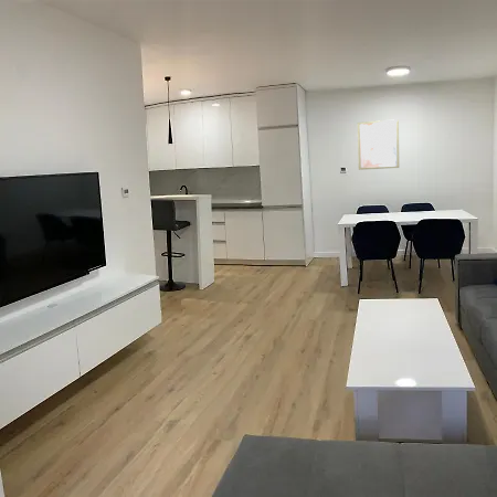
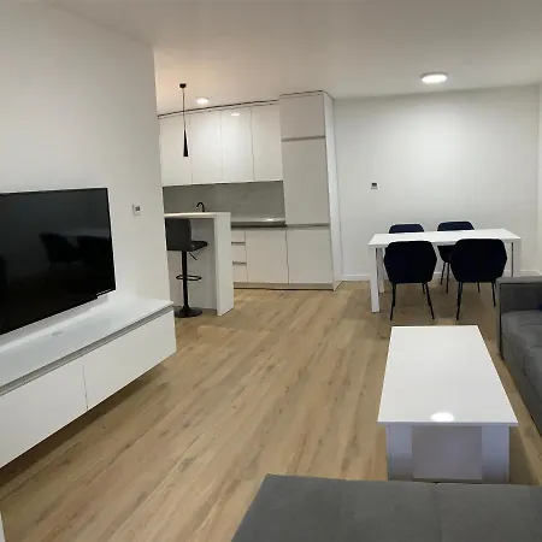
- wall art [357,118,400,171]
